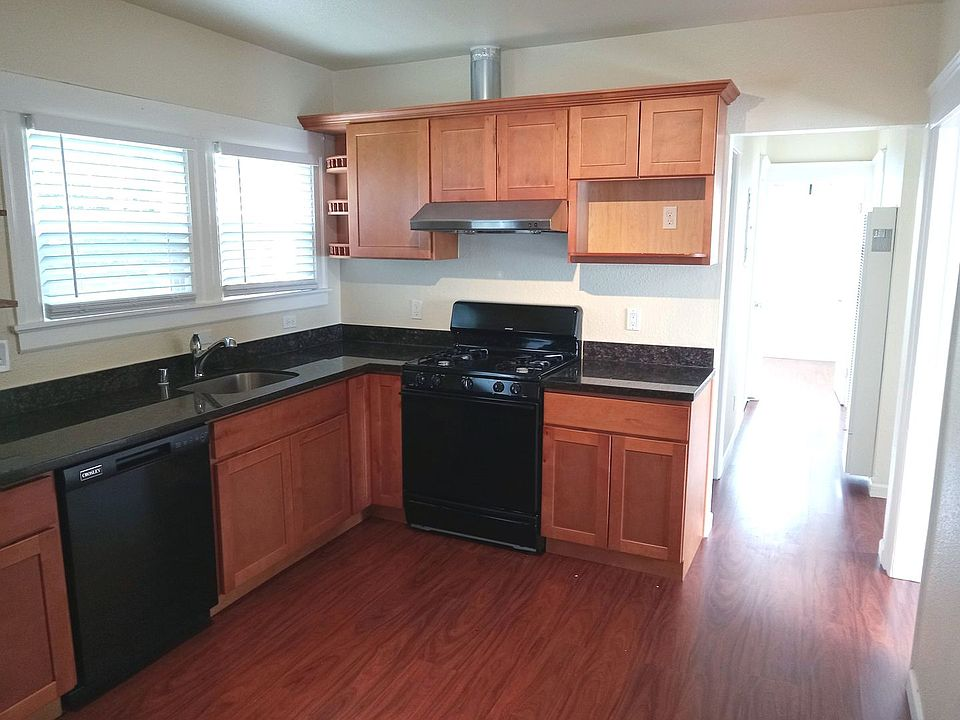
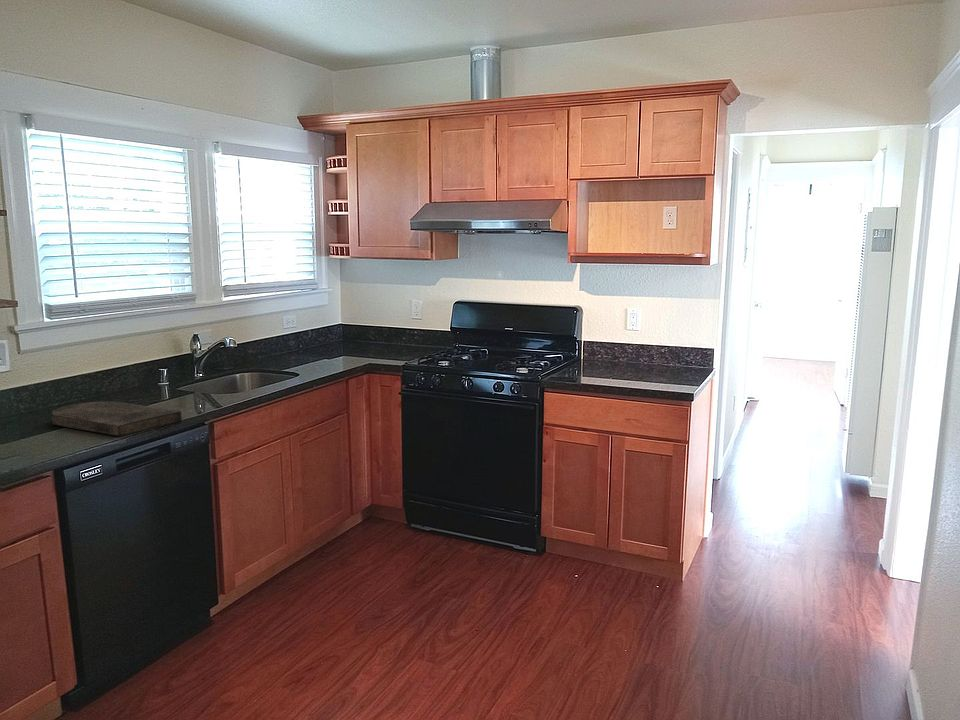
+ cutting board [51,401,182,437]
